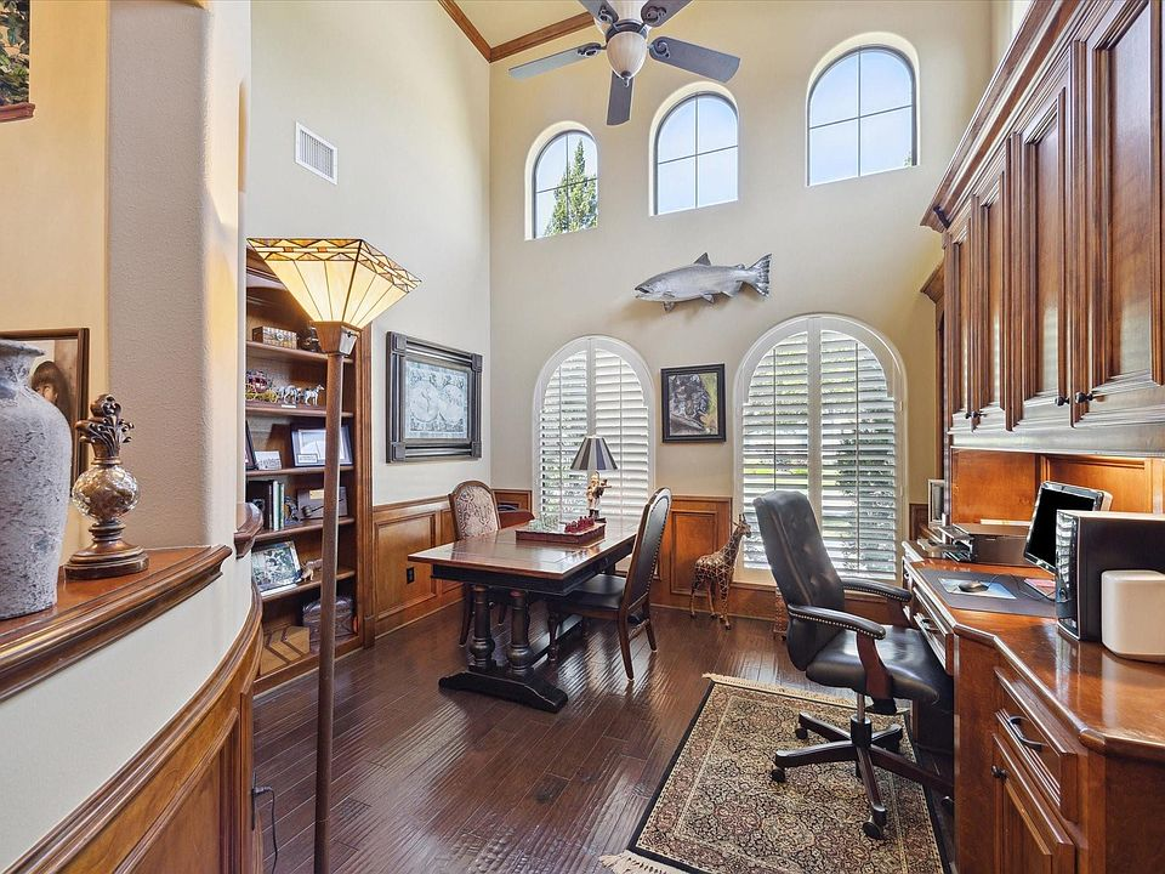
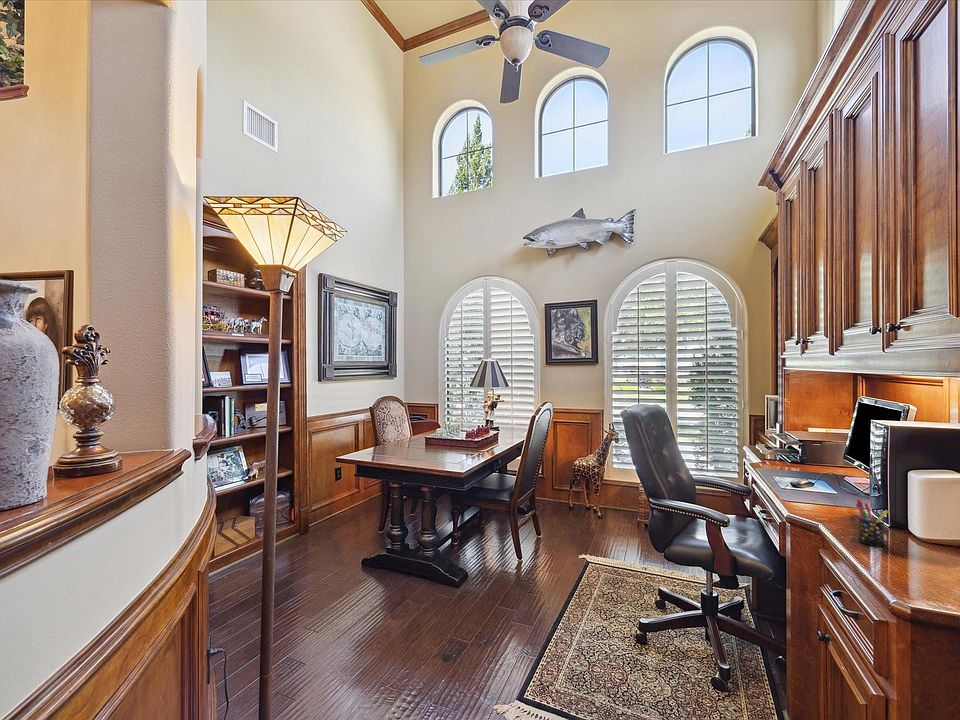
+ pen holder [855,498,889,548]
